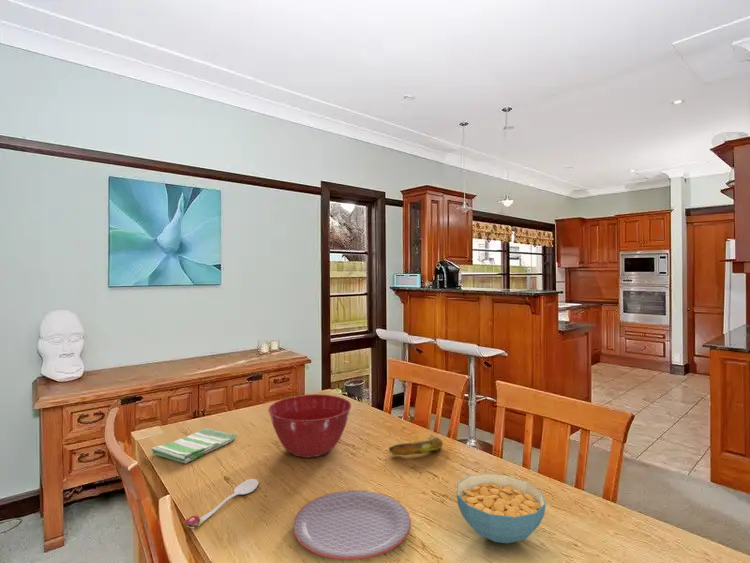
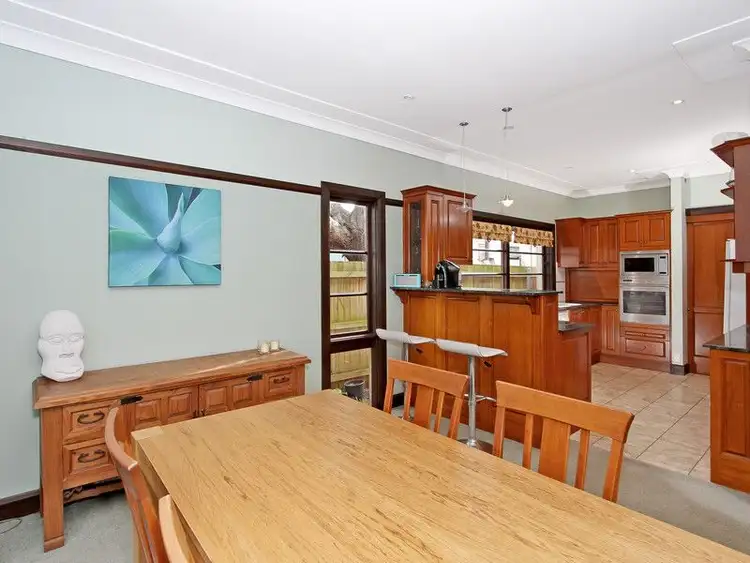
- dish towel [150,428,238,464]
- mixing bowl [267,393,352,459]
- banana [388,434,444,456]
- cereal bowl [456,473,547,544]
- plate [292,489,412,561]
- spoon [183,478,260,529]
